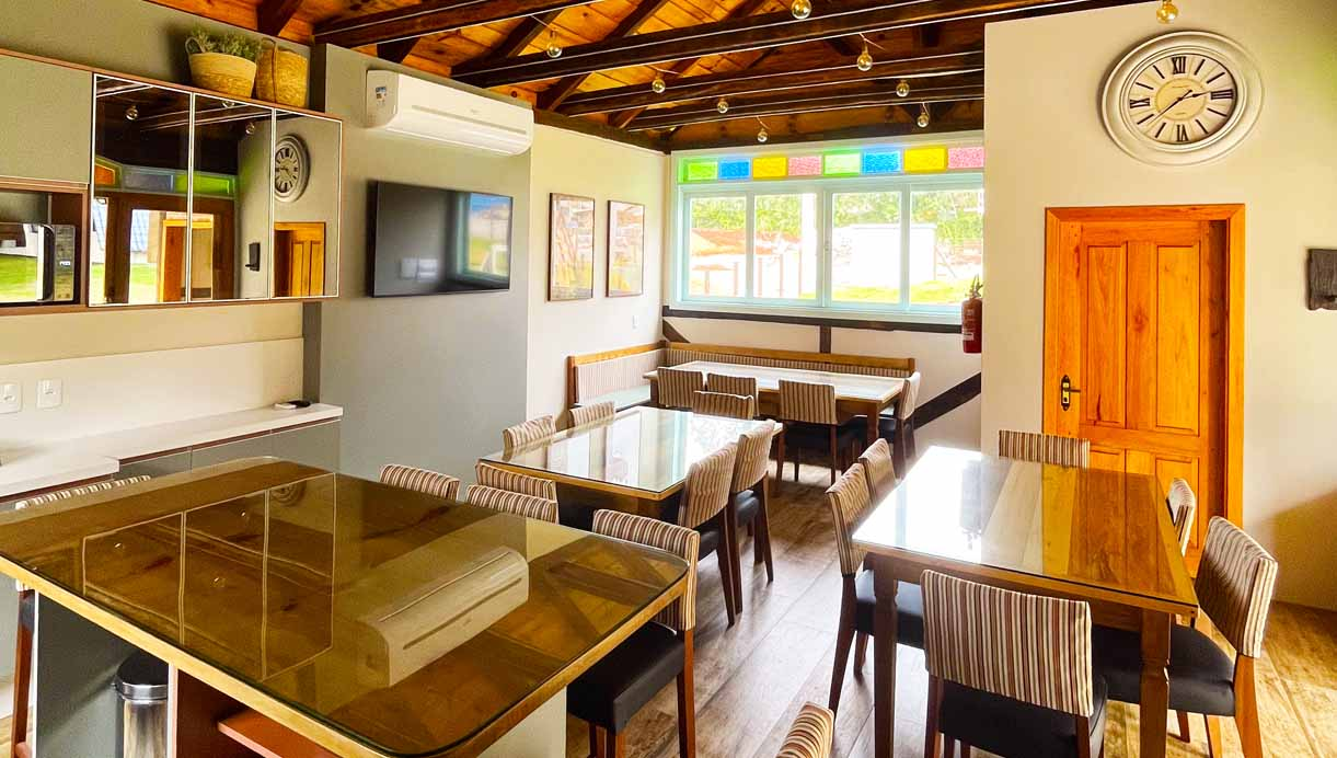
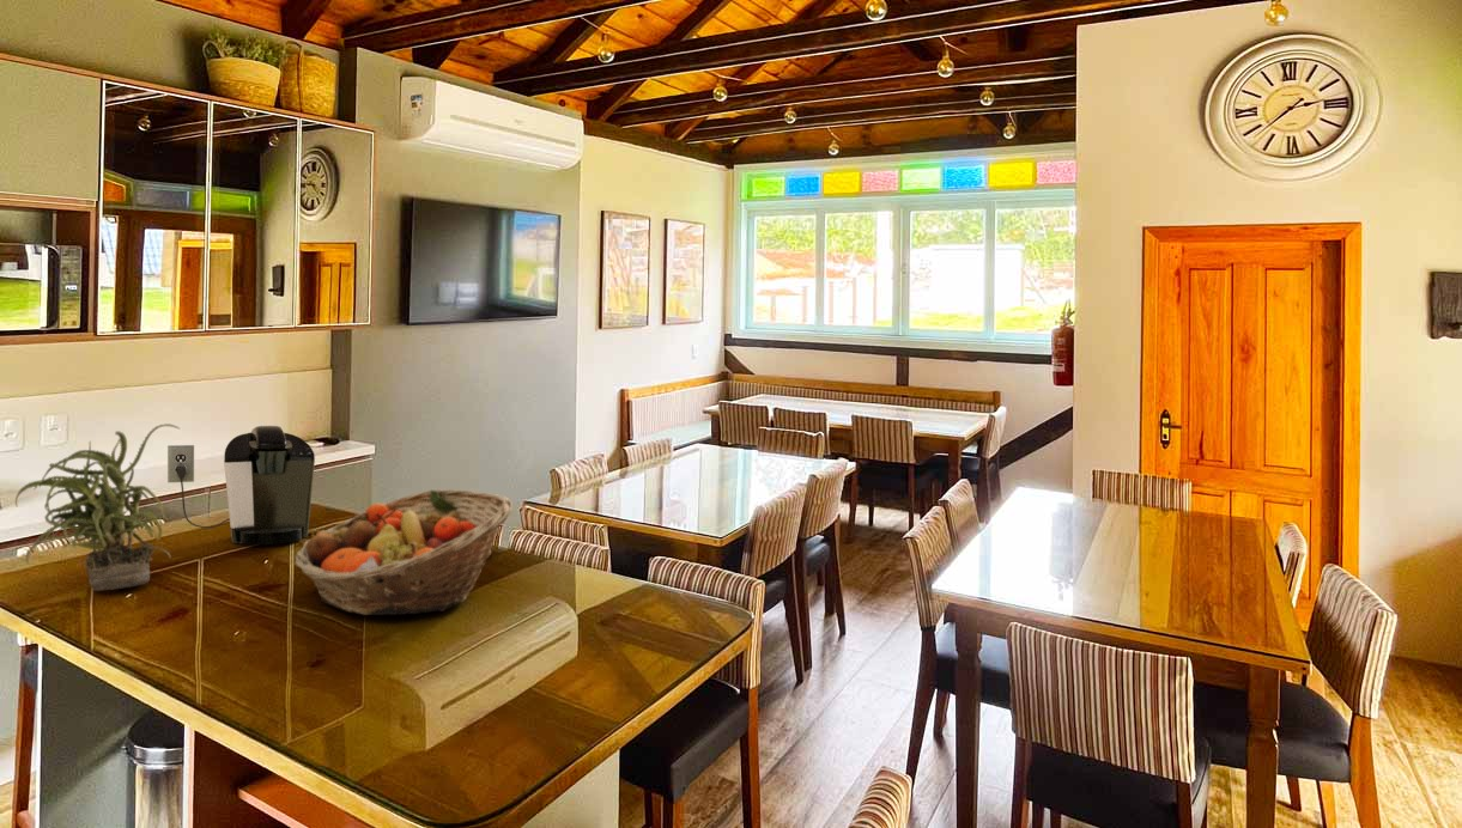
+ potted plant [14,422,182,592]
+ coffee maker [166,425,316,546]
+ fruit basket [293,488,514,616]
